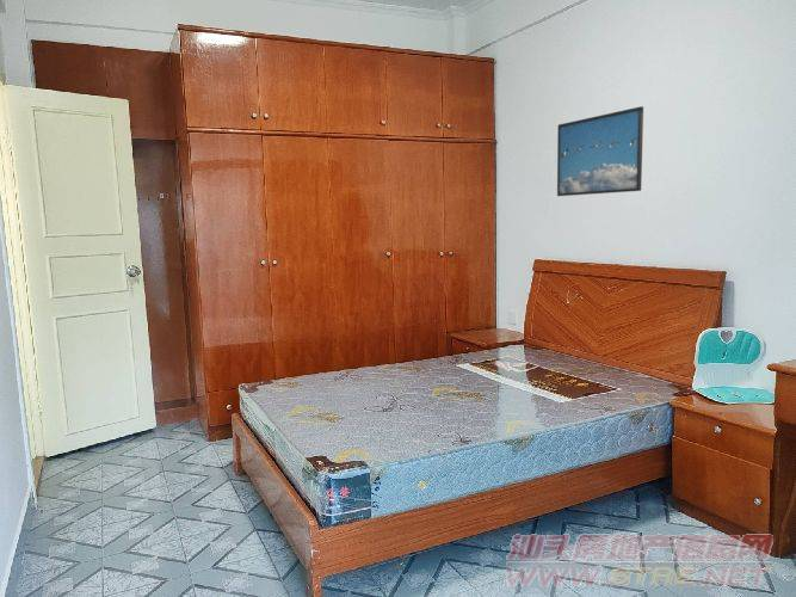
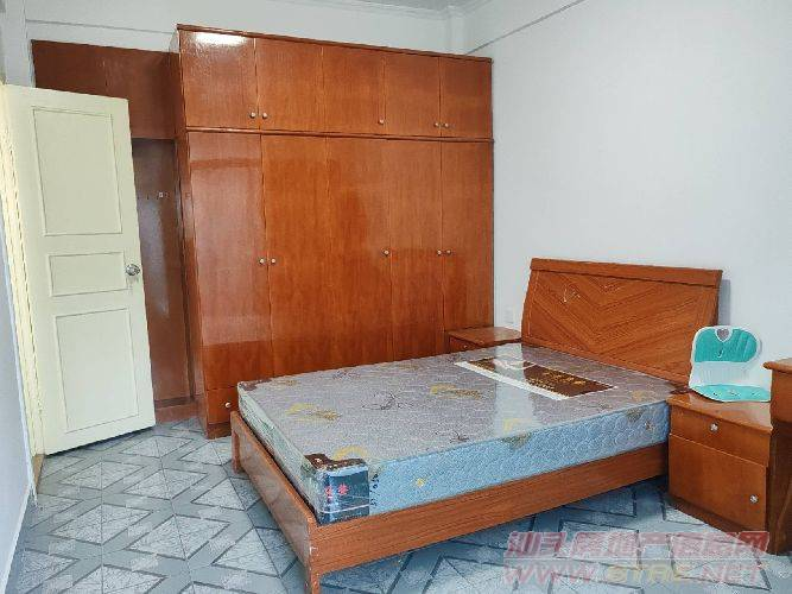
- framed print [556,105,644,197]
